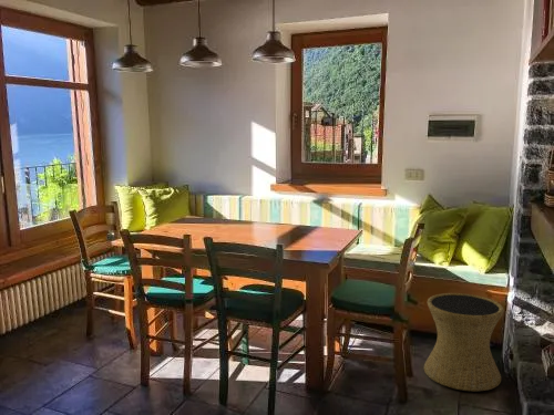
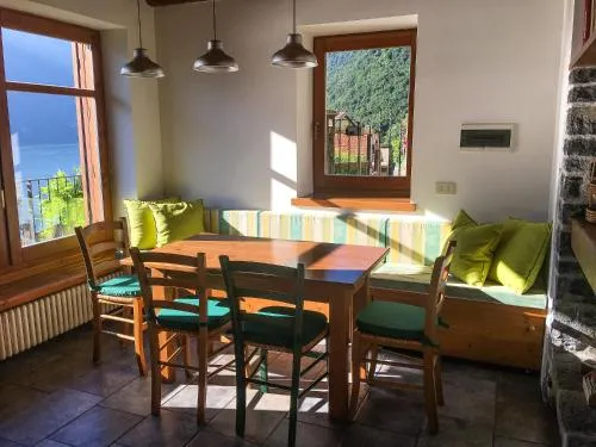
- side table [423,292,505,392]
